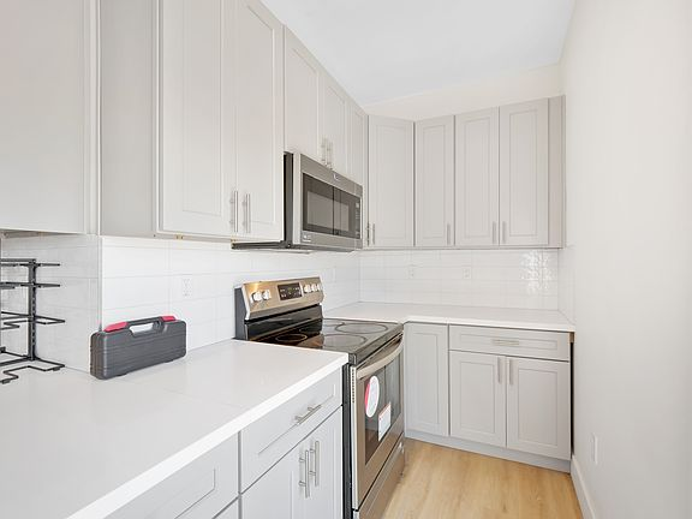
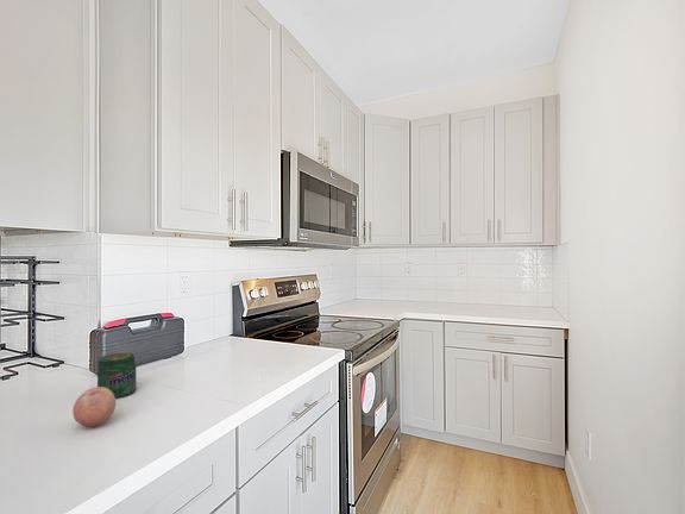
+ jar [96,352,138,399]
+ fruit [71,386,118,428]
